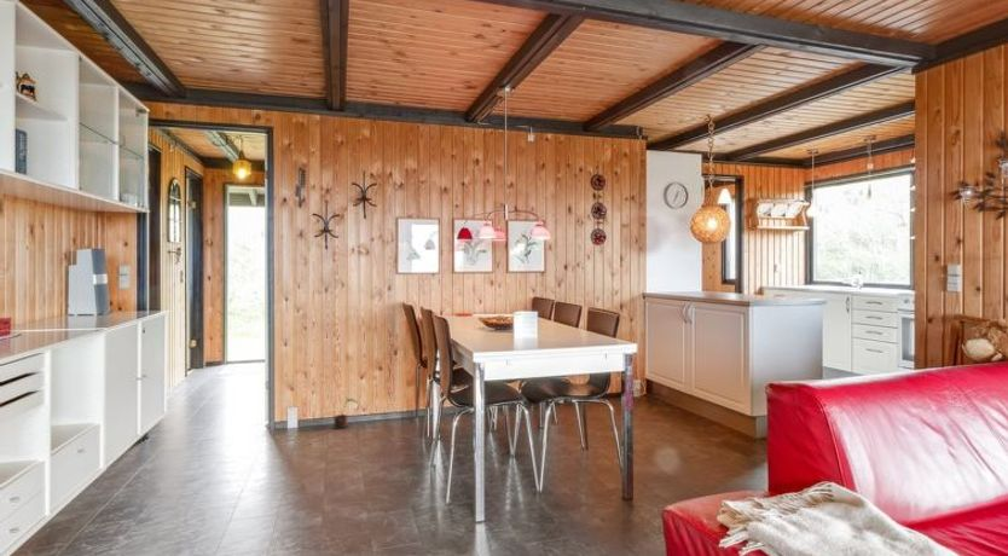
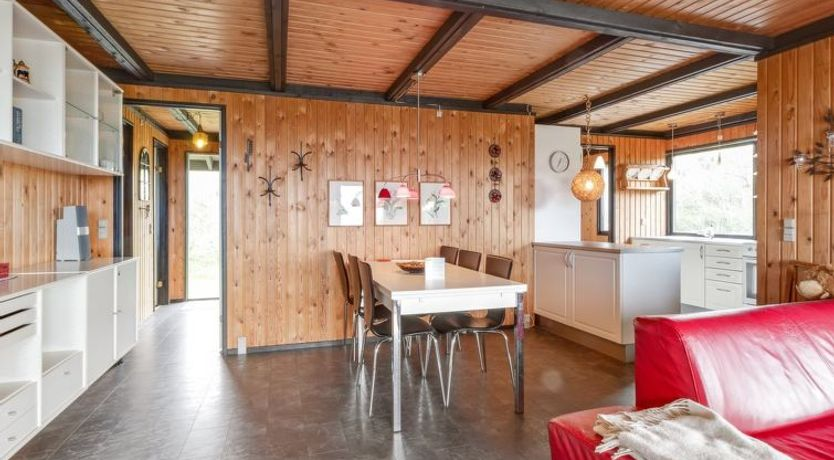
- potted plant [331,394,360,430]
